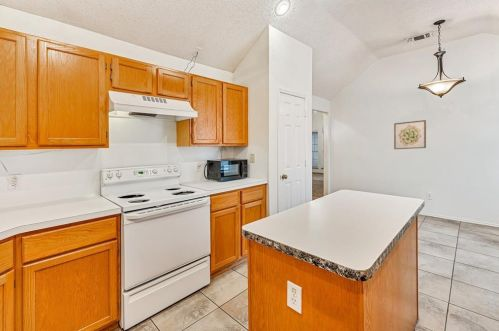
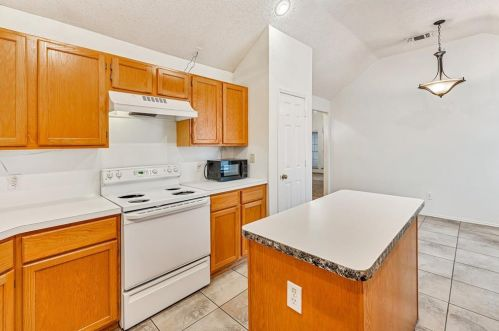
- wall art [393,119,427,150]
